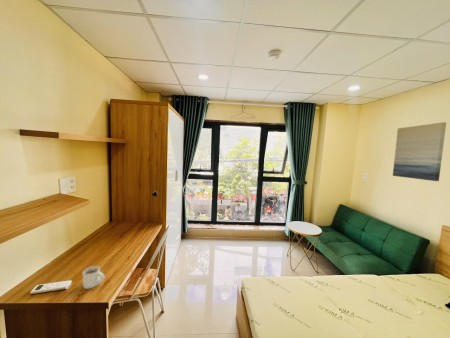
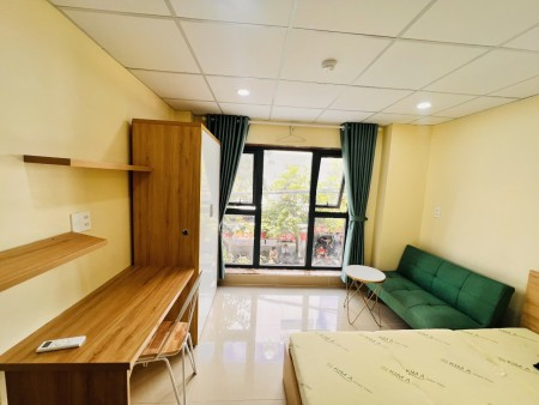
- wall art [392,121,447,182]
- mug [82,265,105,290]
